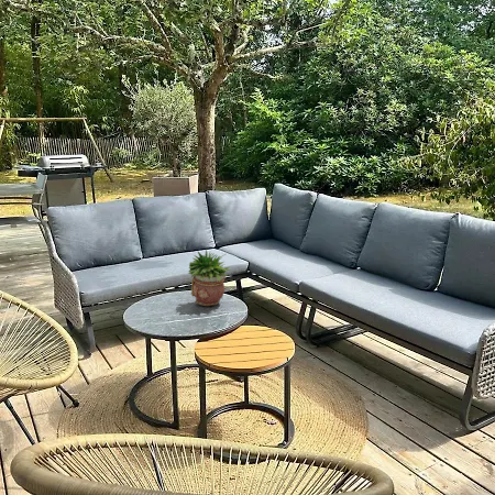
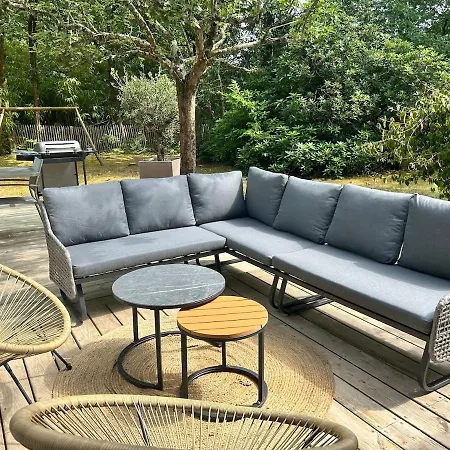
- potted plant [187,249,232,307]
